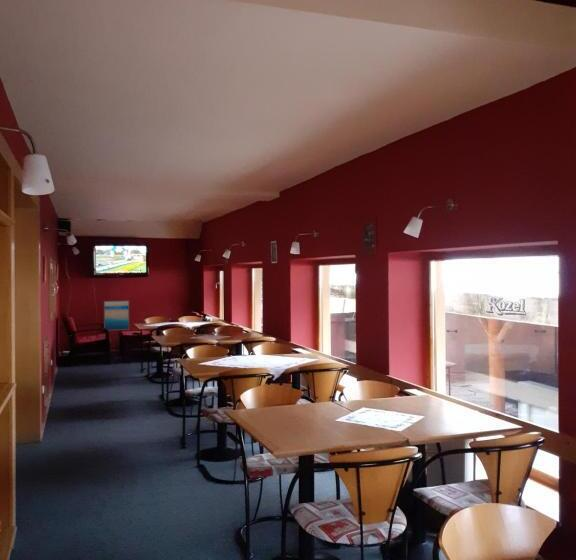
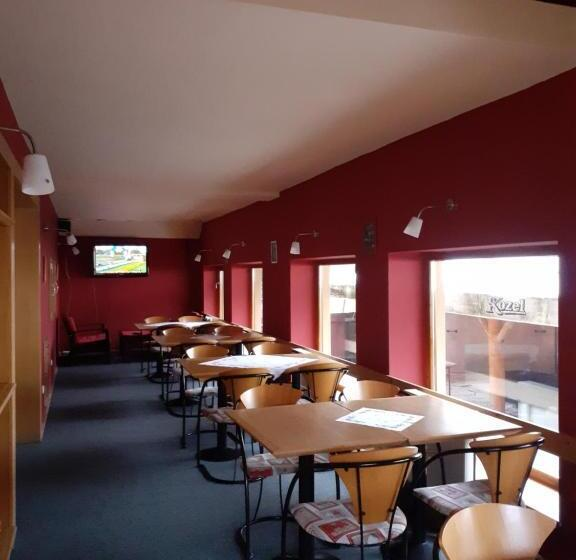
- wall art [103,300,130,331]
